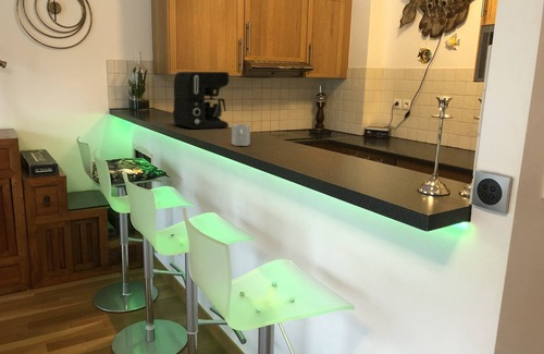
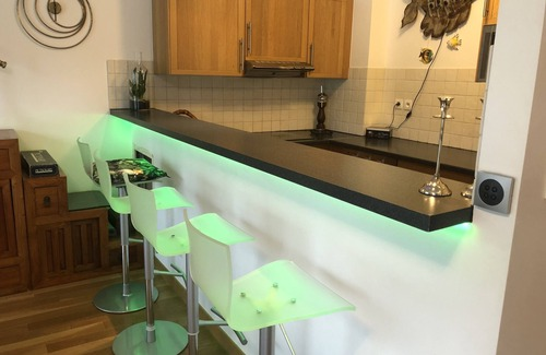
- cup [231,123,251,147]
- coffee maker [172,71,230,130]
